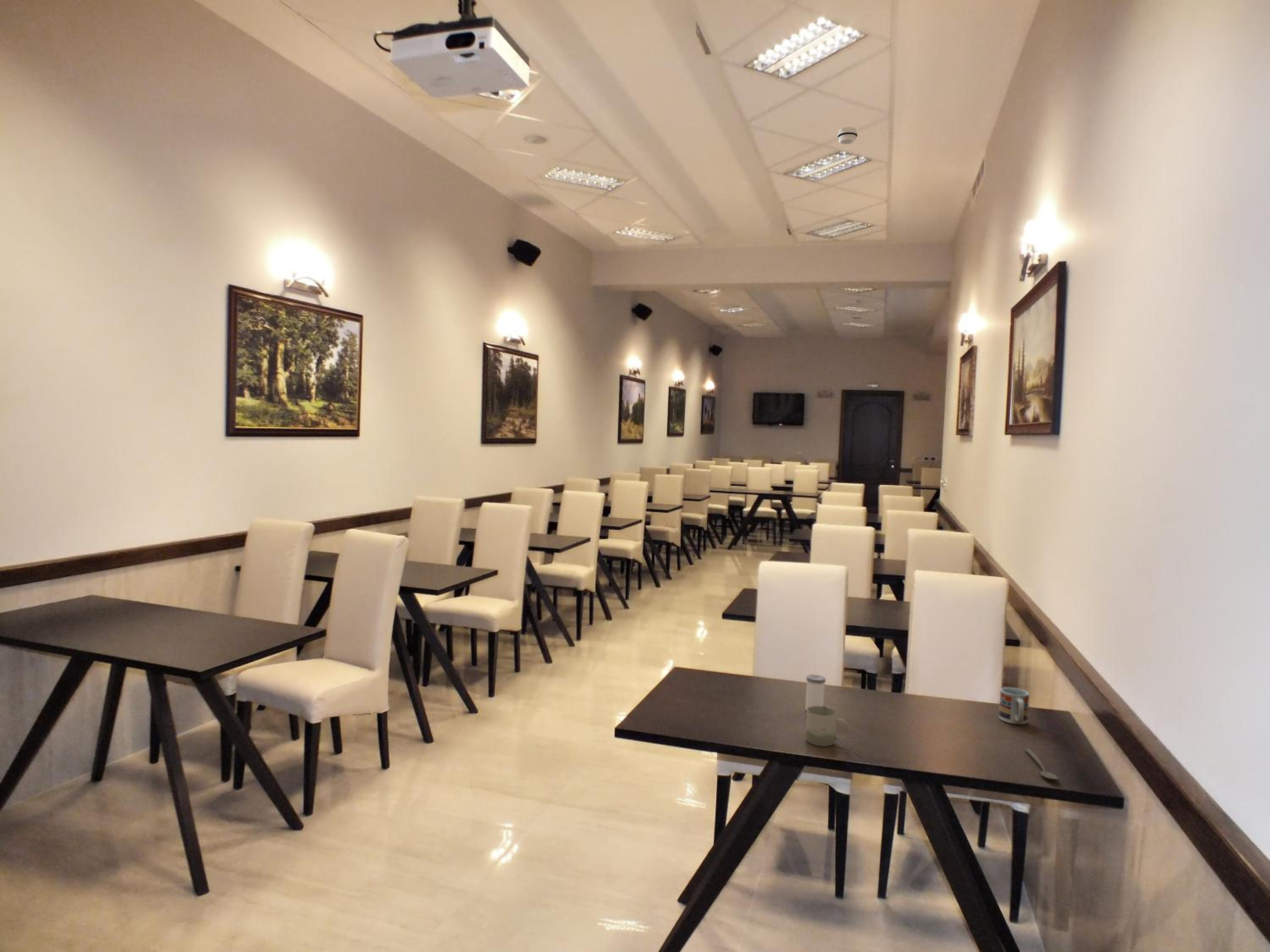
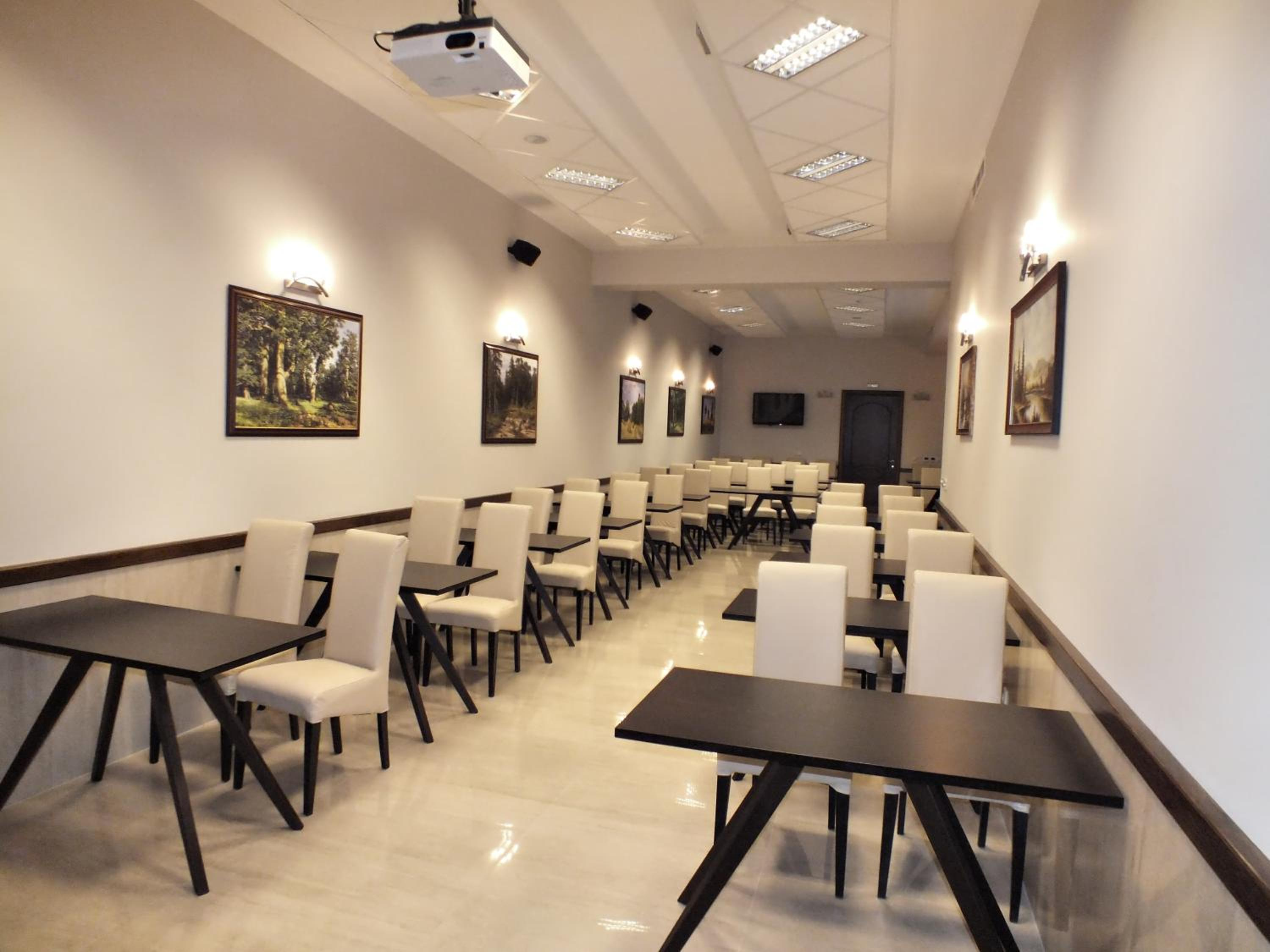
- cup [999,687,1030,725]
- spoon [1024,748,1058,780]
- smoke detector [837,127,858,145]
- salt shaker [805,674,826,711]
- cup [805,706,849,747]
